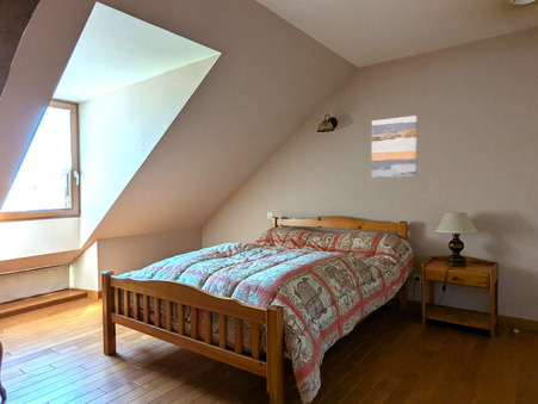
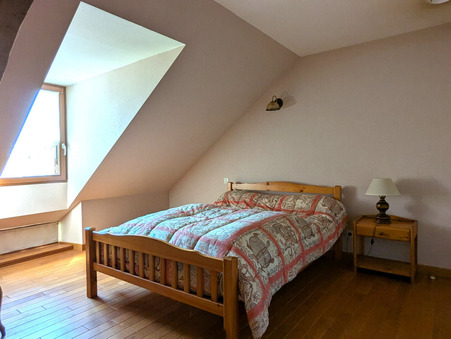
- wall art [370,114,419,179]
